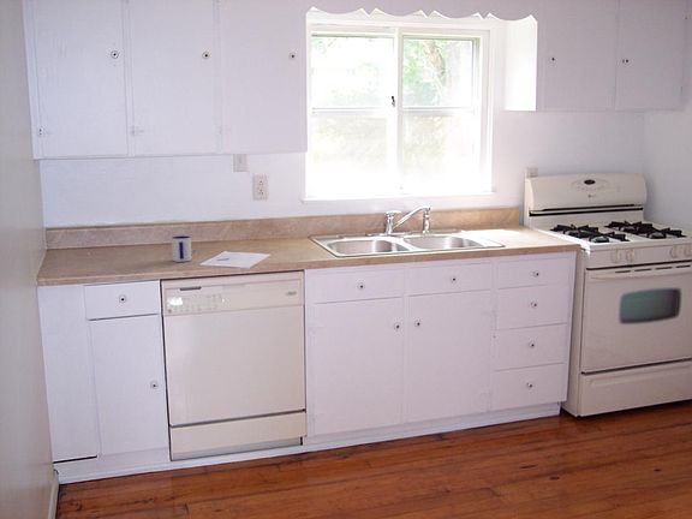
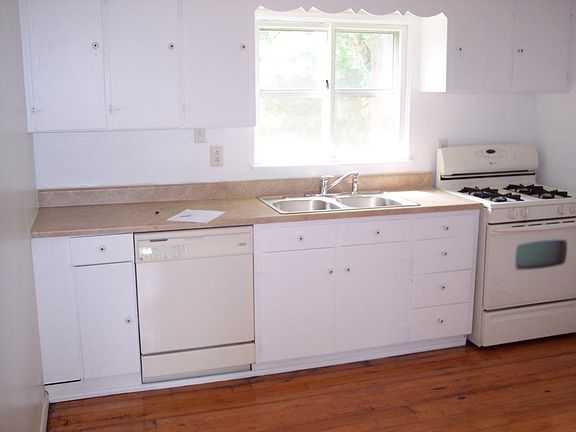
- mug [171,235,192,263]
